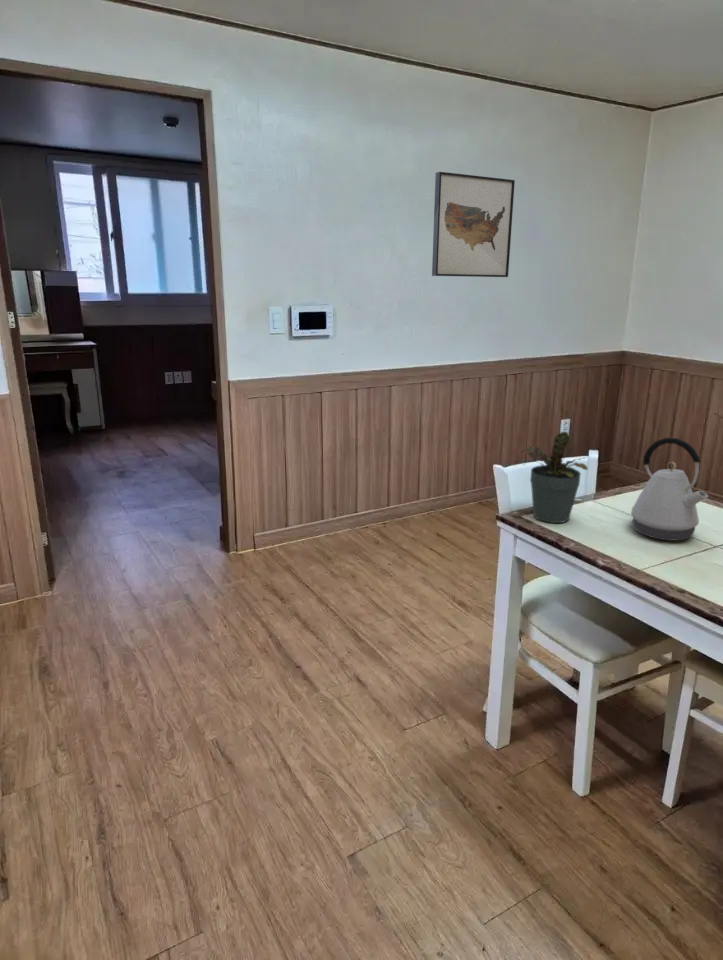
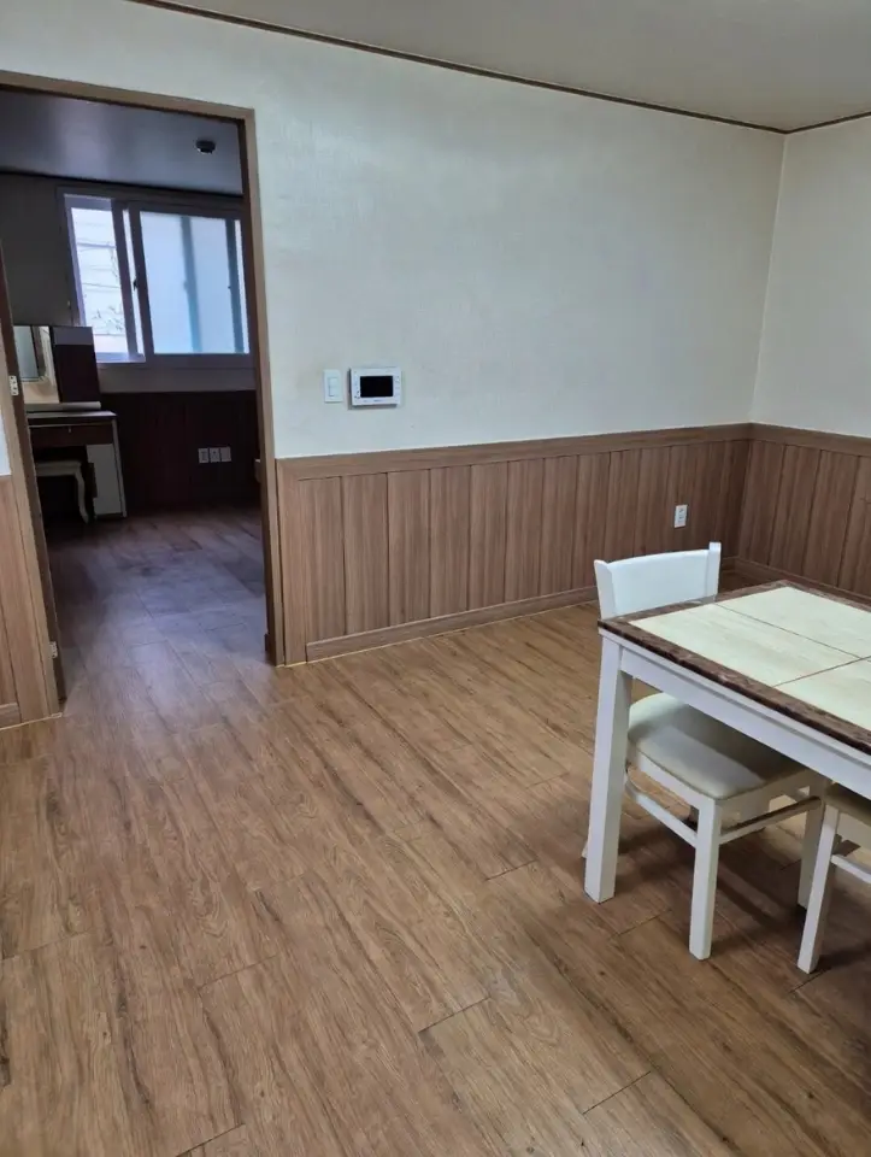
- potted plant [520,431,589,524]
- wall art [431,171,516,278]
- kettle [630,437,709,542]
